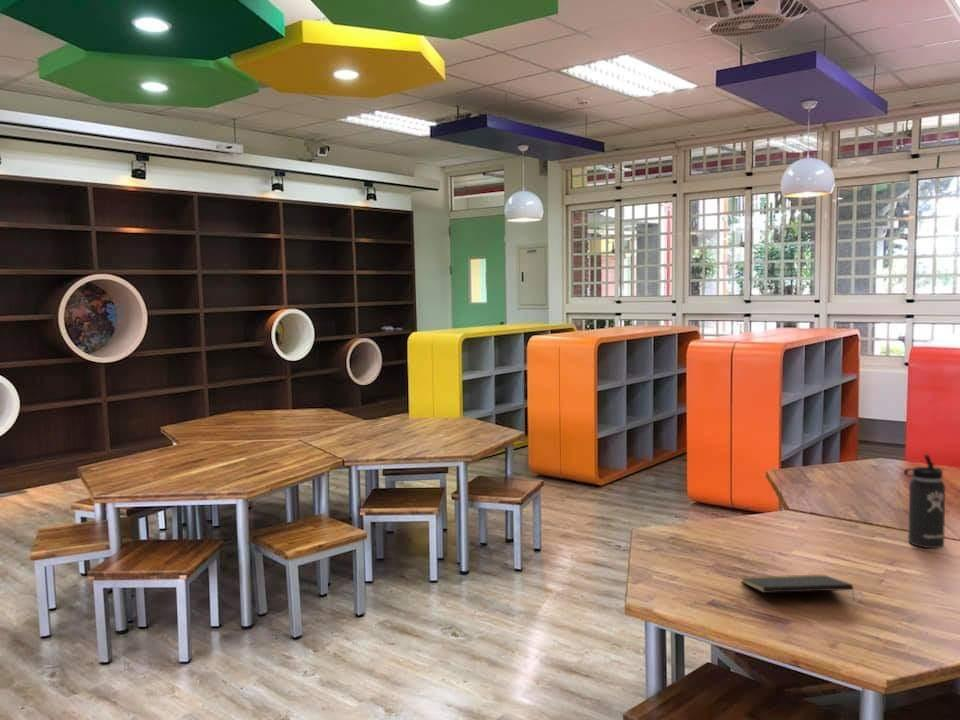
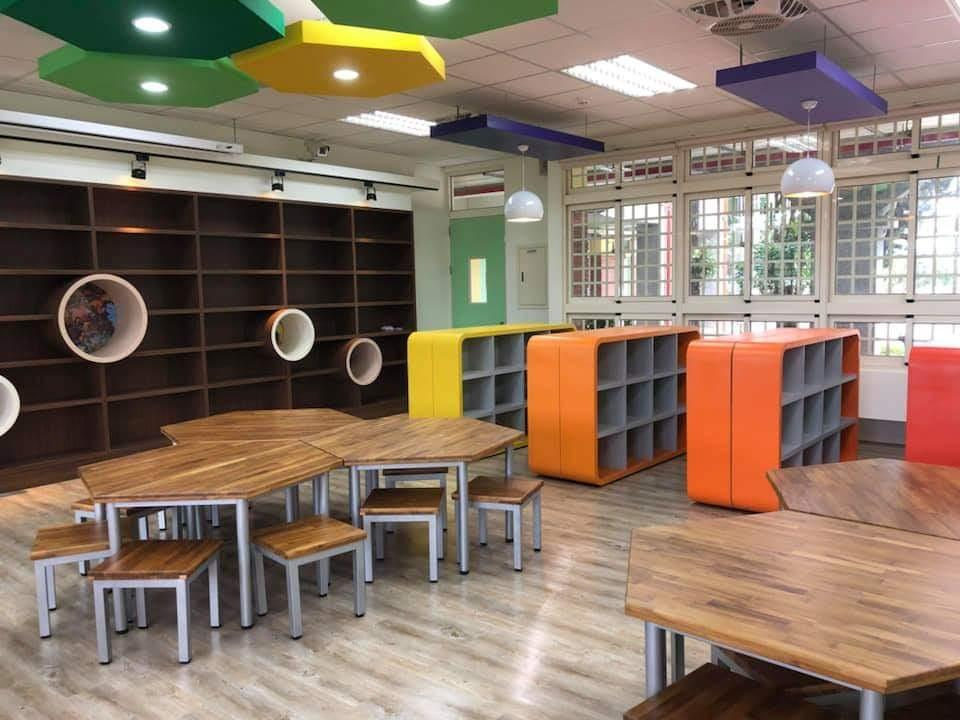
- notepad [740,573,856,603]
- thermos bottle [903,454,946,549]
